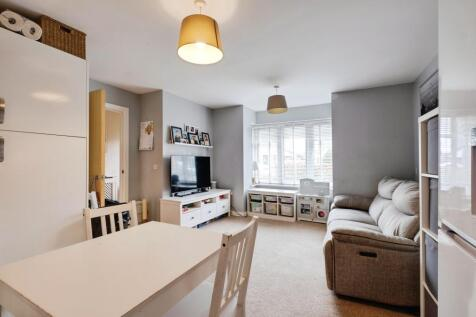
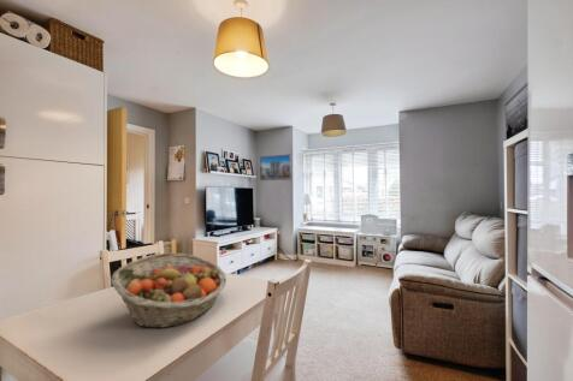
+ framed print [259,154,293,181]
+ fruit basket [110,251,228,329]
